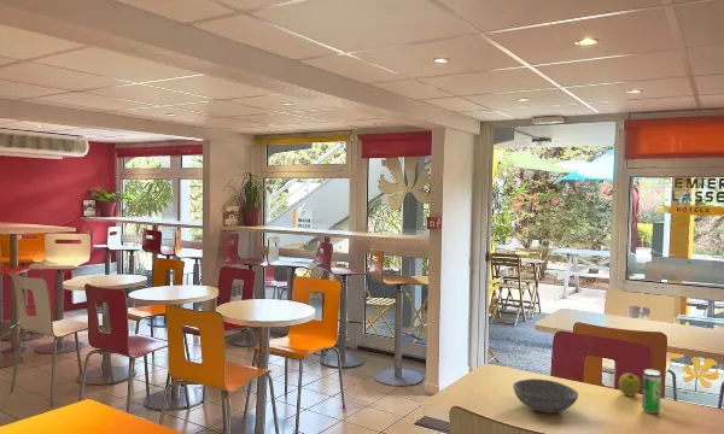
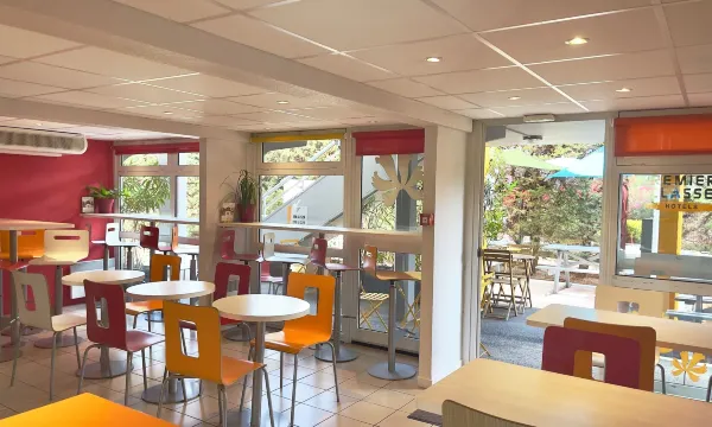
- beverage can [641,369,662,415]
- bowl [512,377,579,414]
- apple [618,371,642,397]
